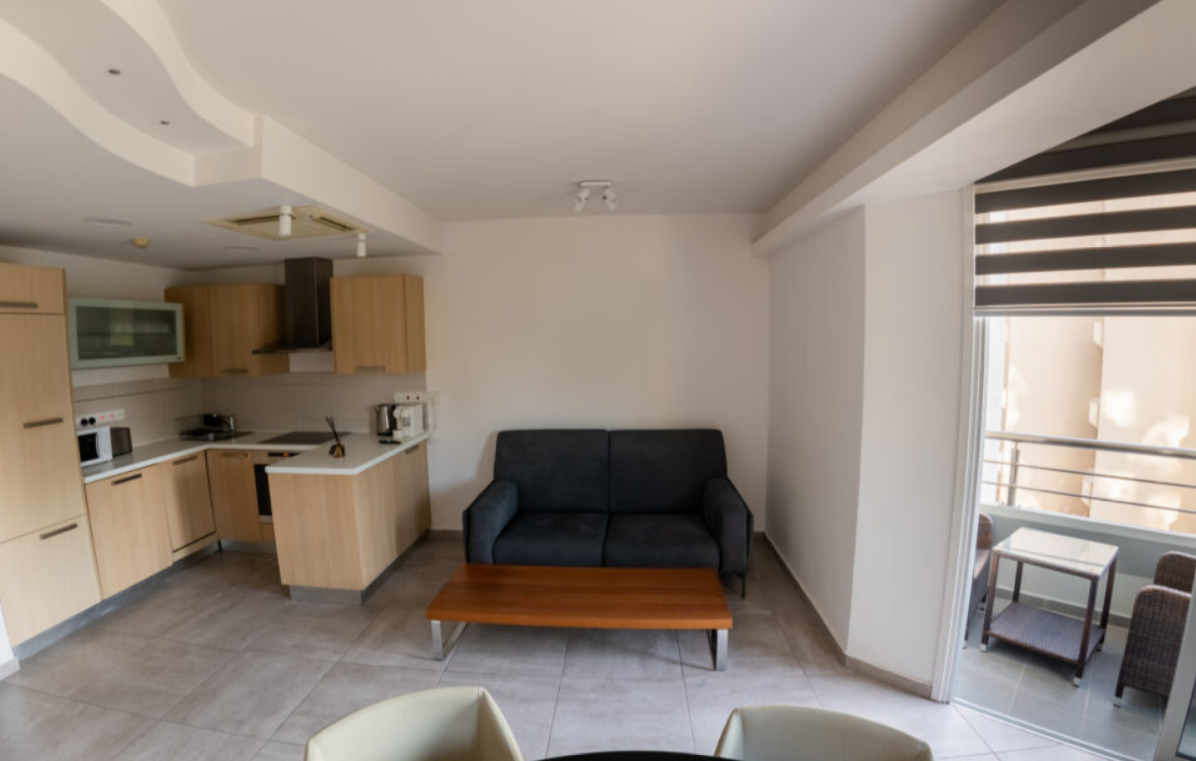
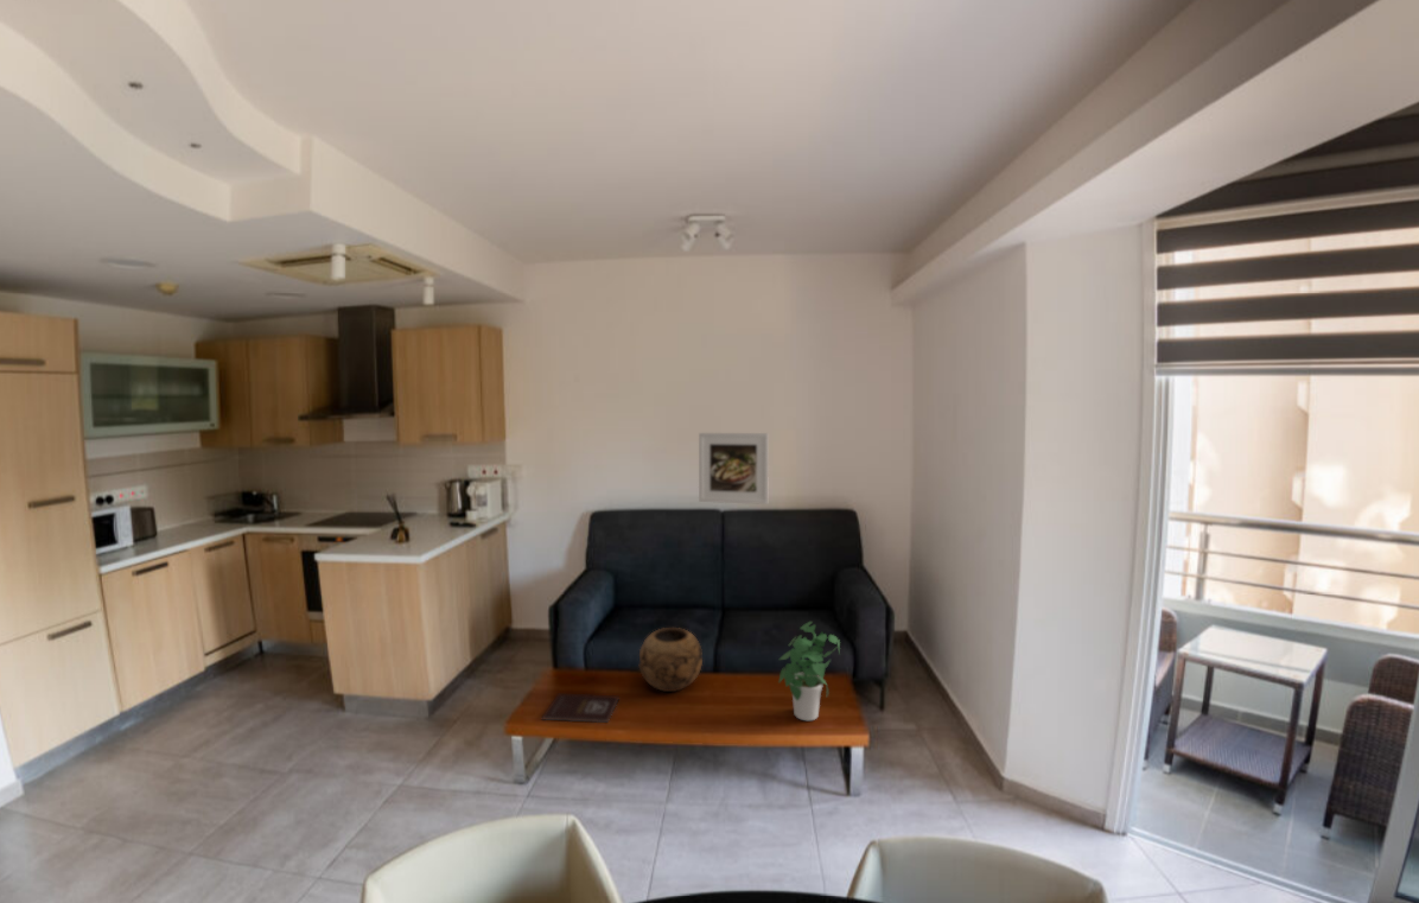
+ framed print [698,432,770,505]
+ potted plant [777,621,841,721]
+ decorative bowl [638,627,704,693]
+ book [541,693,621,724]
